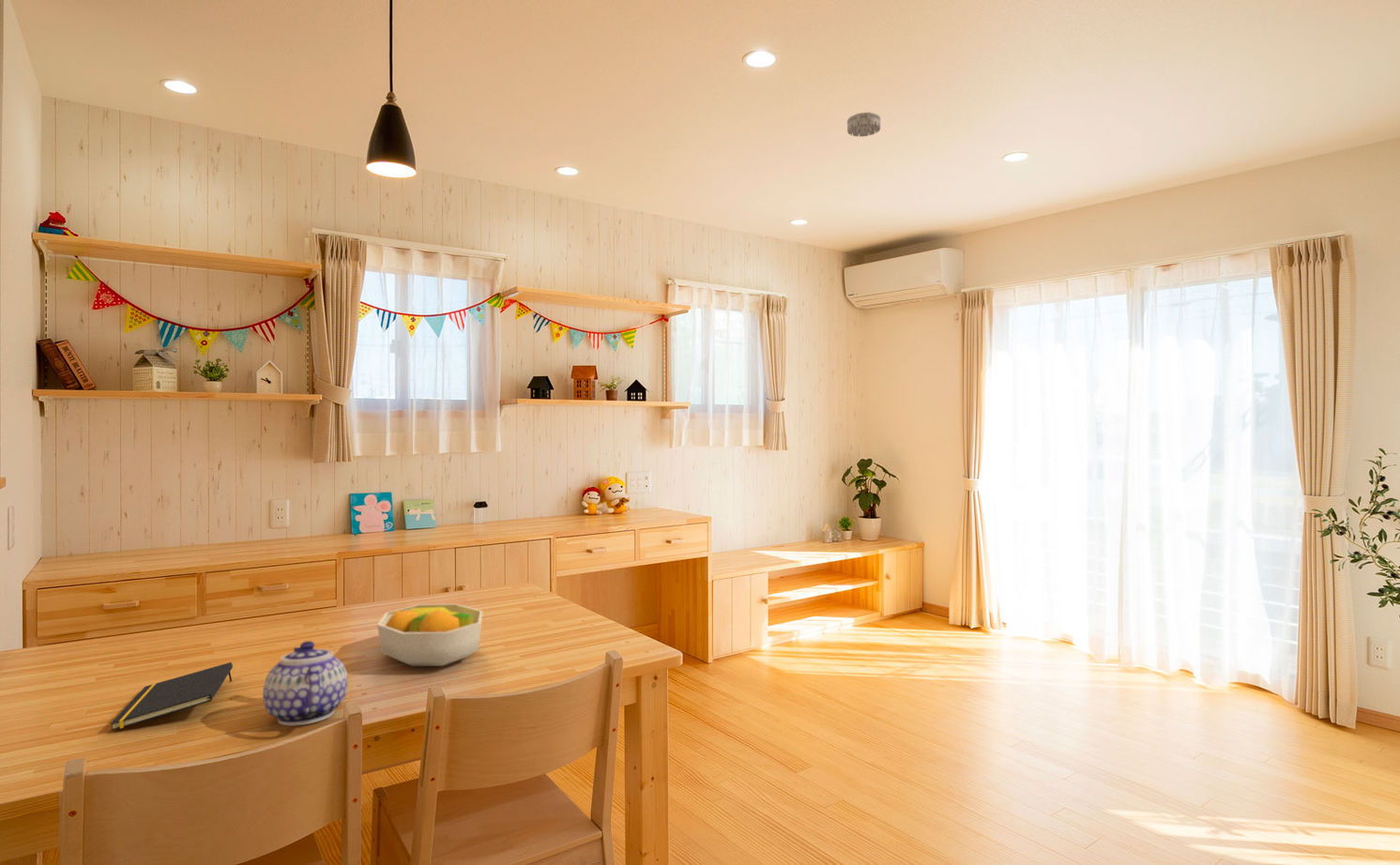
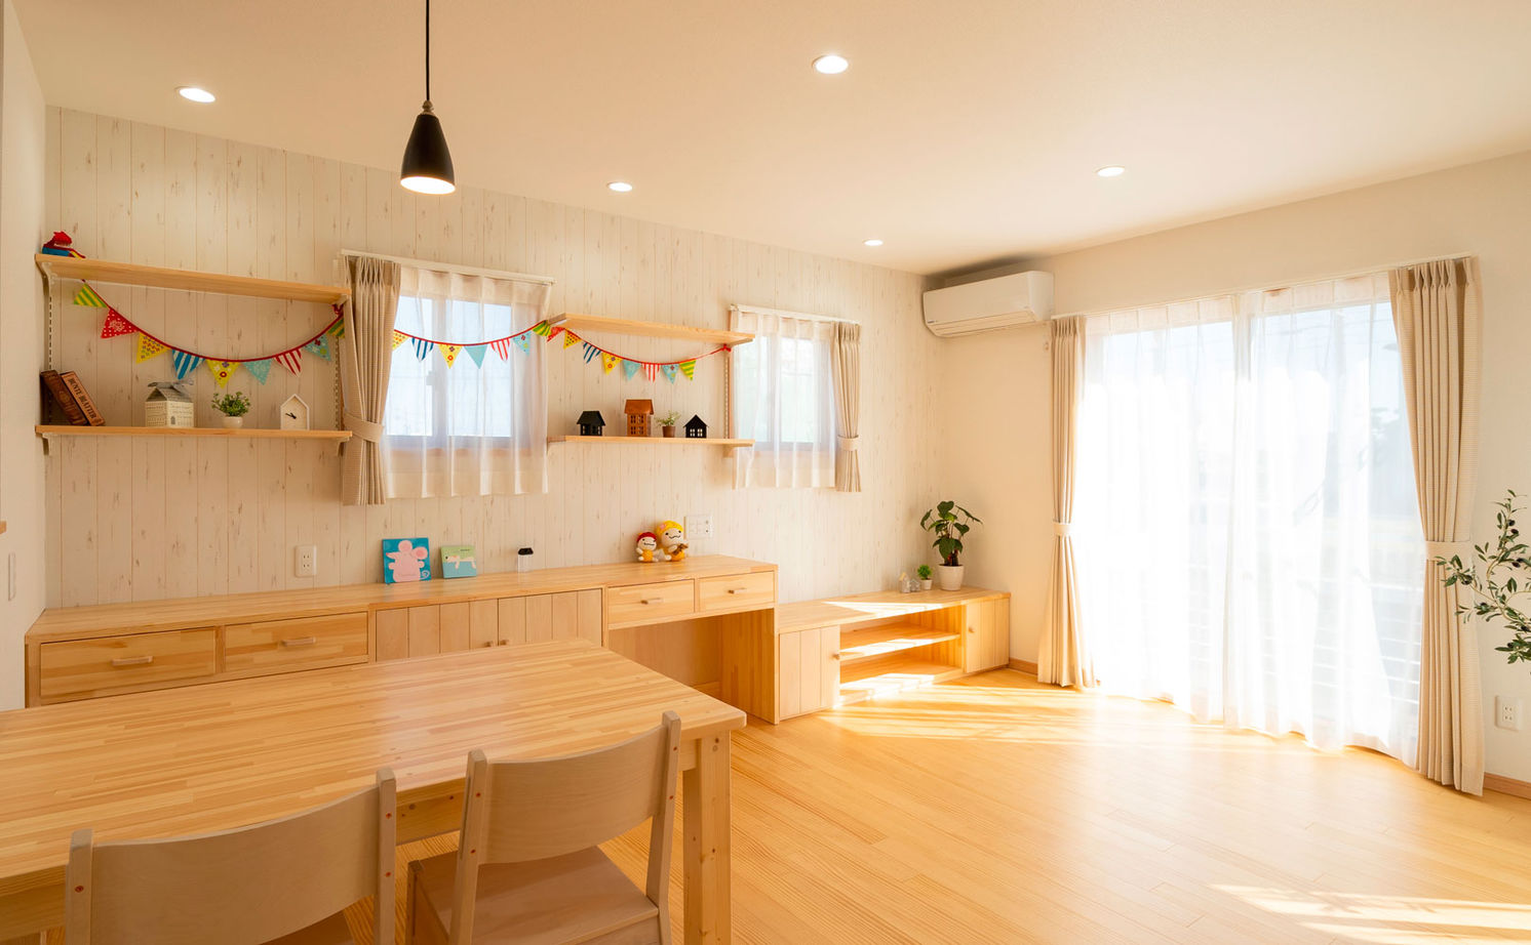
- smoke detector [846,112,881,138]
- notepad [109,661,234,732]
- teapot [262,640,348,726]
- fruit bowl [376,603,483,667]
